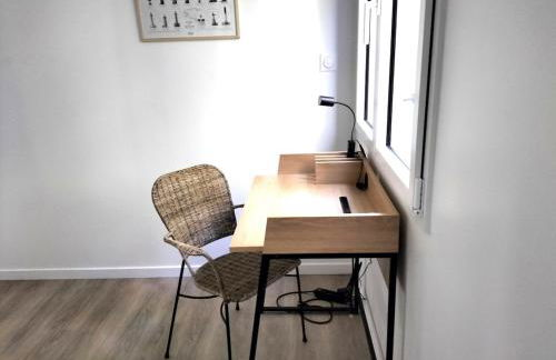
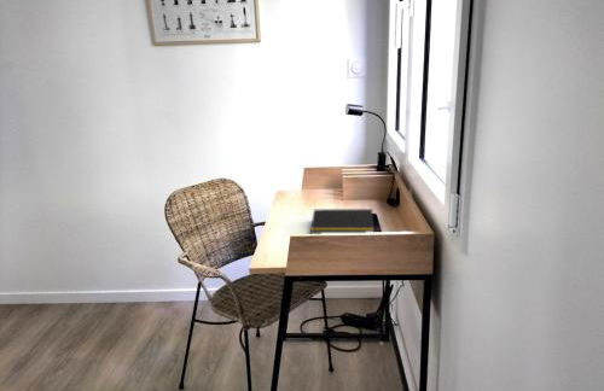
+ notepad [309,208,374,235]
